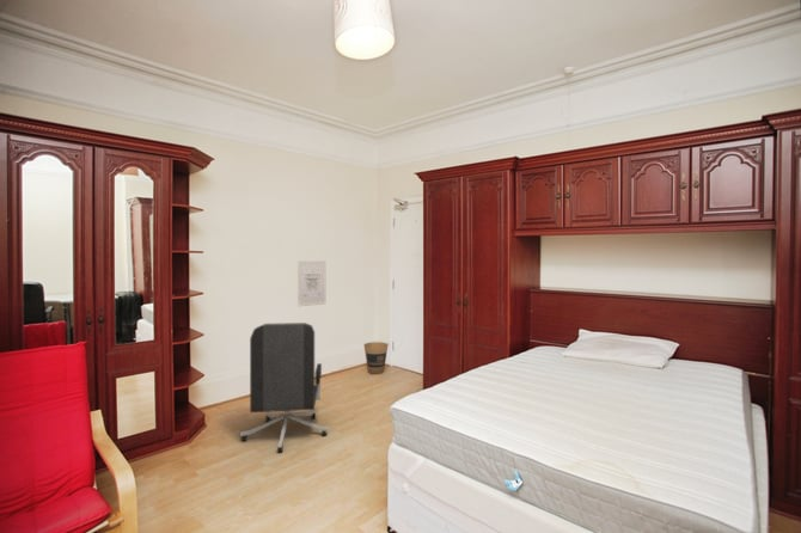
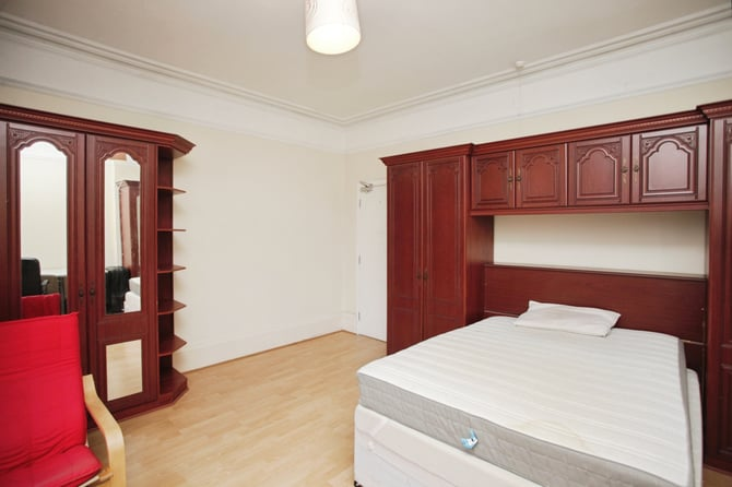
- office chair [239,321,329,453]
- trash can [363,341,390,375]
- wall art [296,259,326,307]
